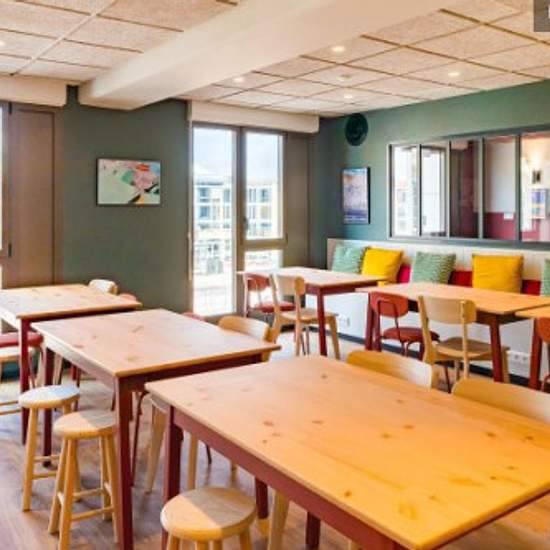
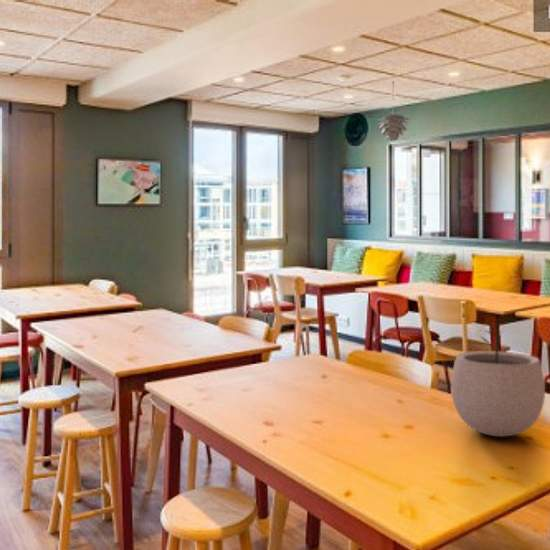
+ plant pot [450,322,546,438]
+ pendant light [376,80,411,142]
